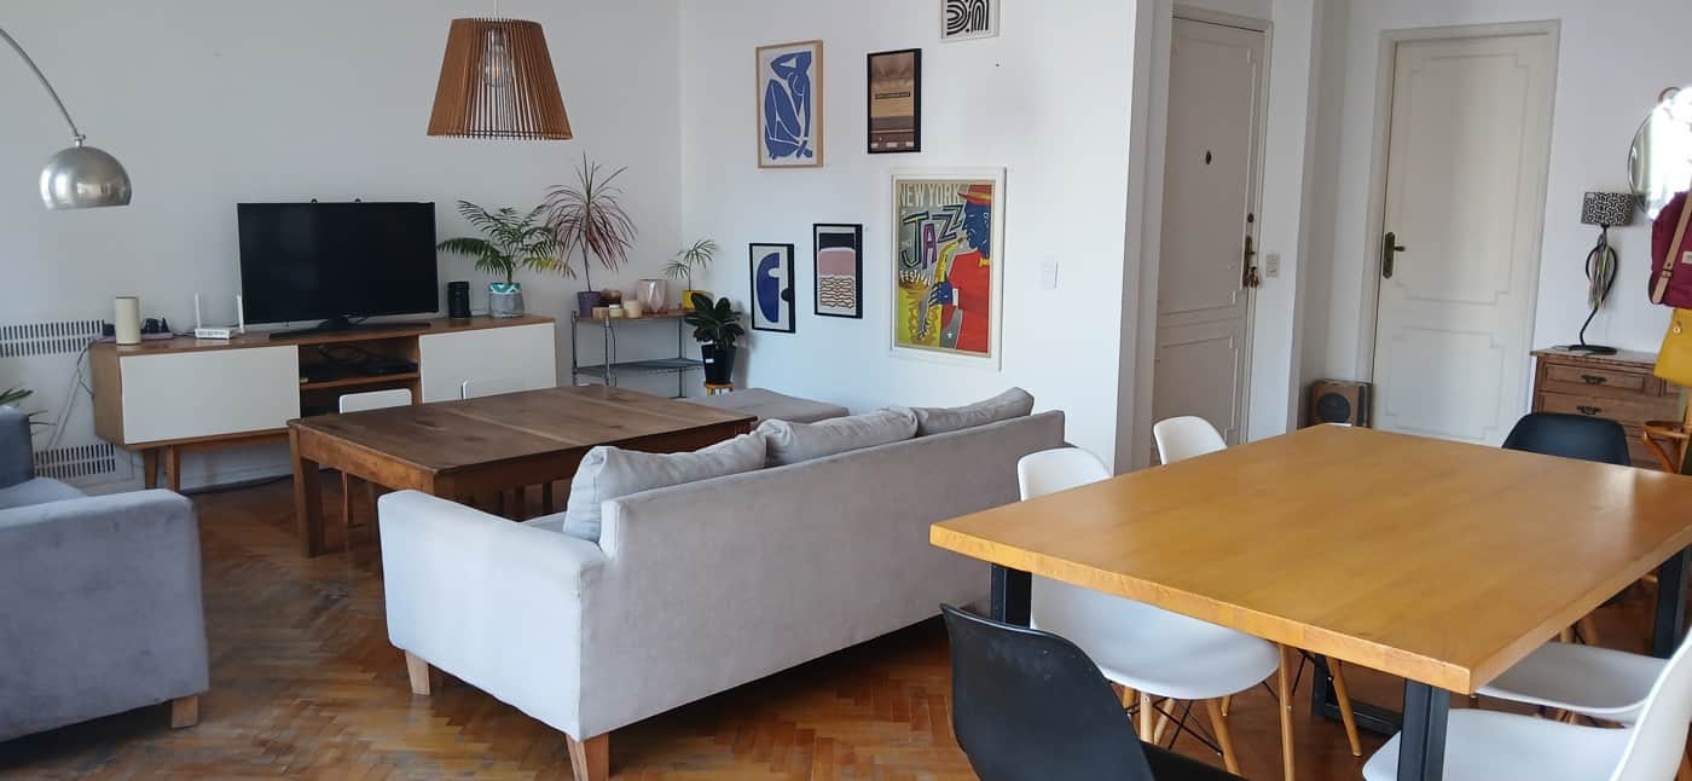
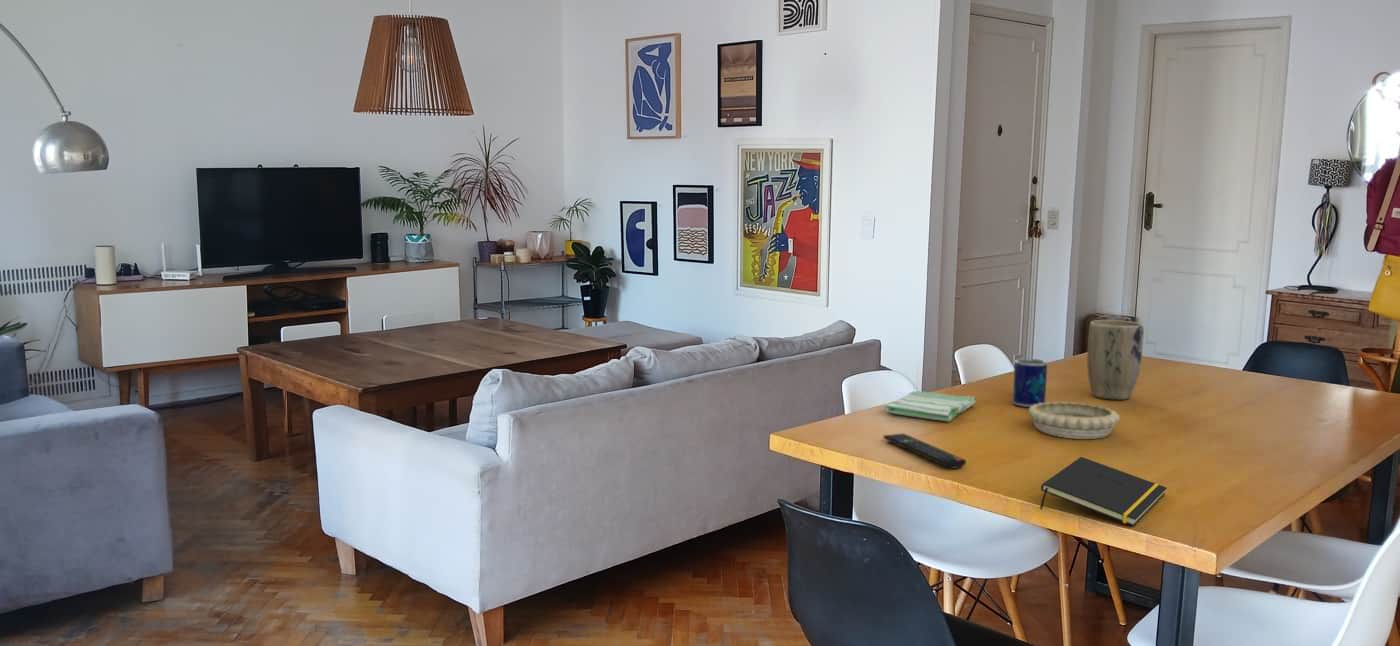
+ remote control [883,433,967,470]
+ dish towel [883,390,977,423]
+ mug [1011,358,1048,408]
+ plant pot [1086,319,1145,401]
+ decorative bowl [1028,401,1121,440]
+ notepad [1039,456,1168,527]
